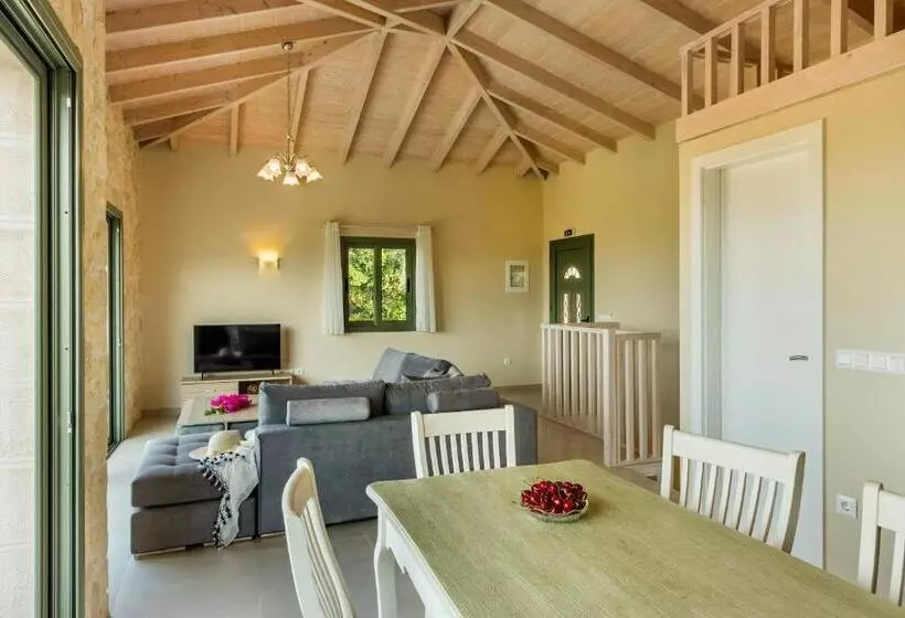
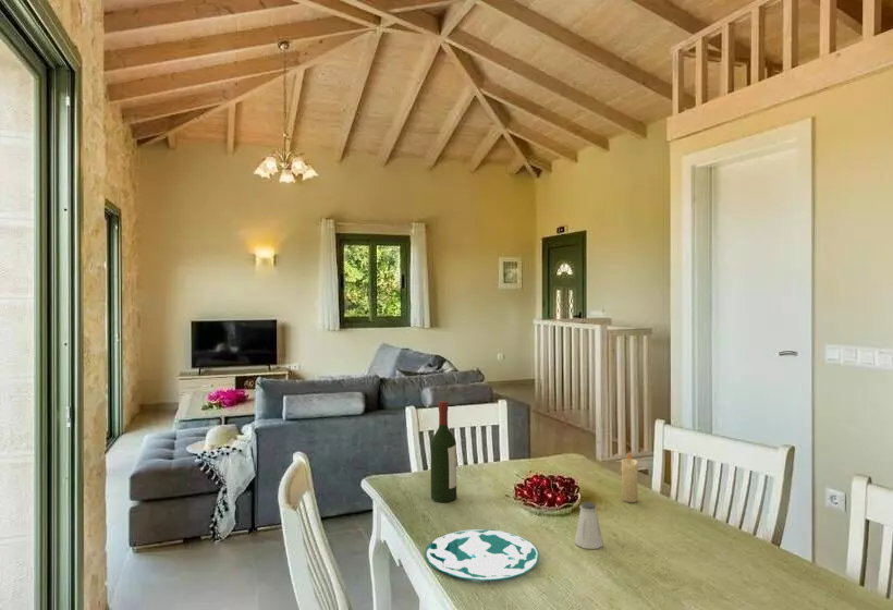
+ candle [620,452,639,503]
+ wine bottle [429,400,457,503]
+ saltshaker [573,501,604,550]
+ plate [425,528,540,582]
